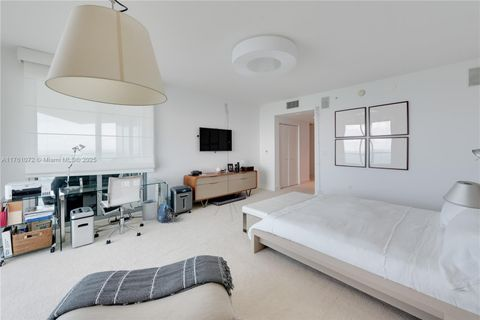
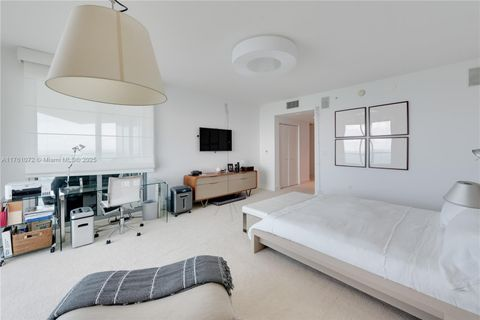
- backpack [156,203,175,224]
